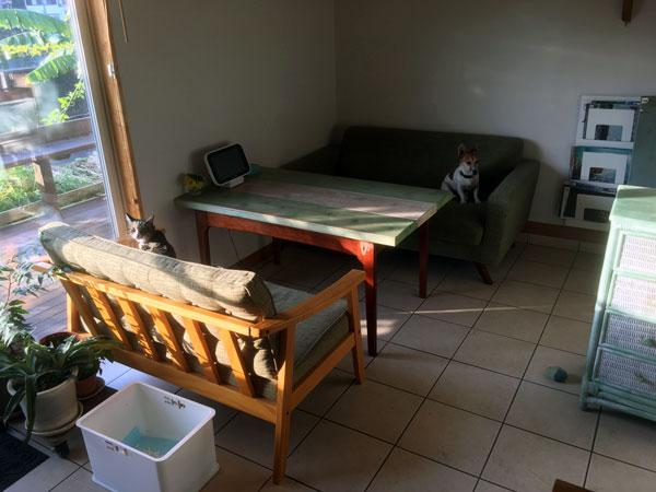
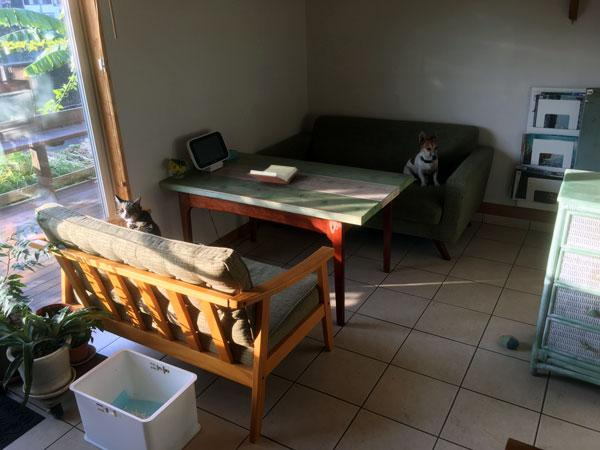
+ book [246,164,300,185]
